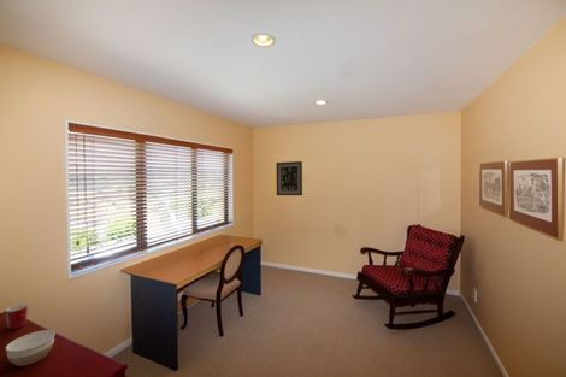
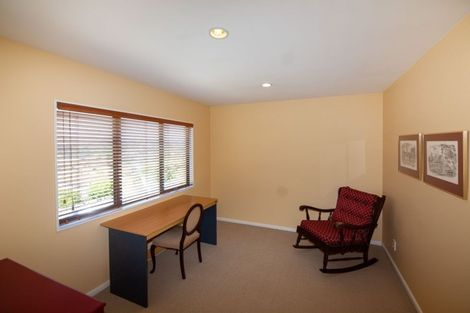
- mug [5,304,29,330]
- bowl [5,329,57,367]
- wall art [276,160,303,196]
